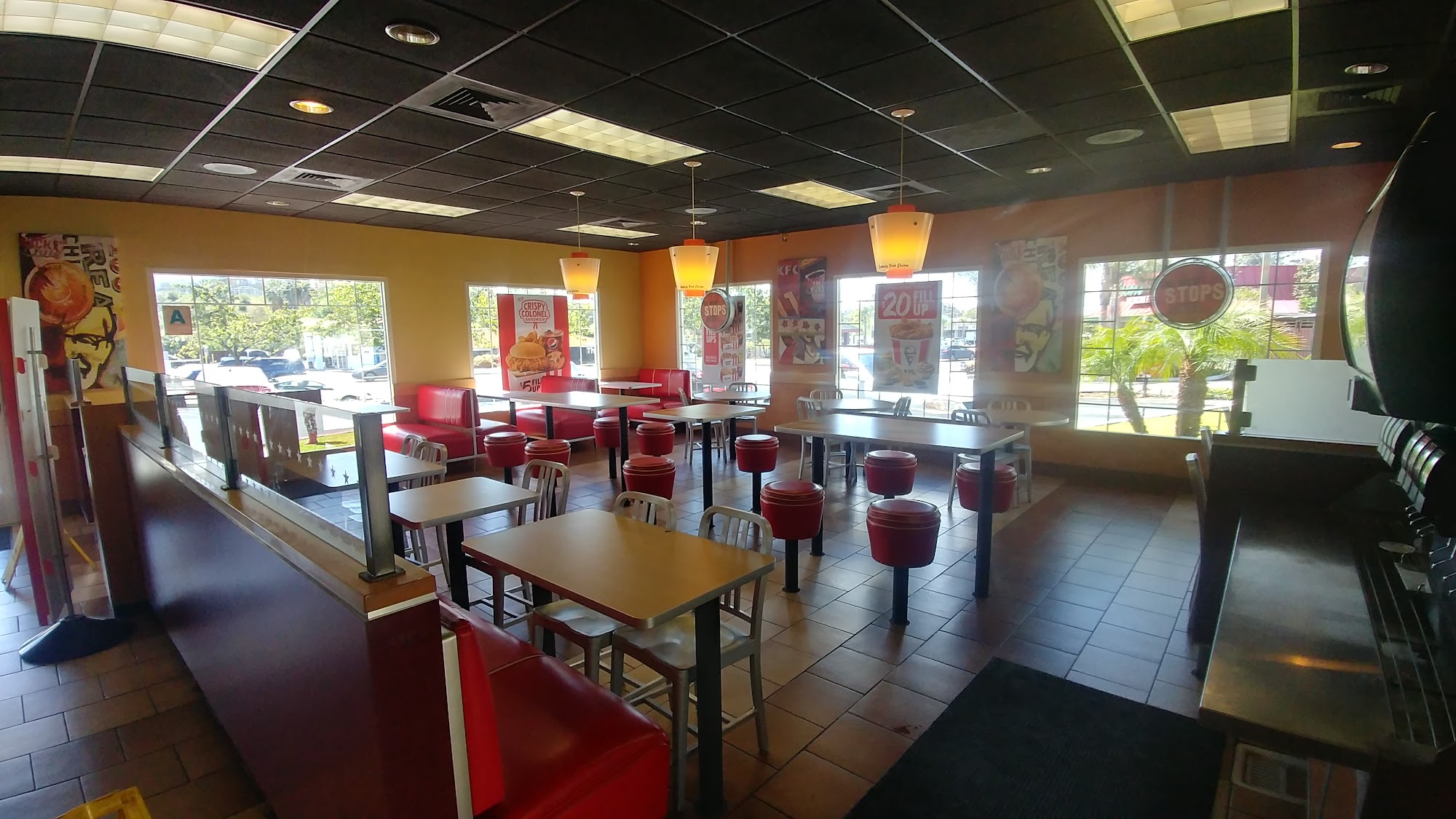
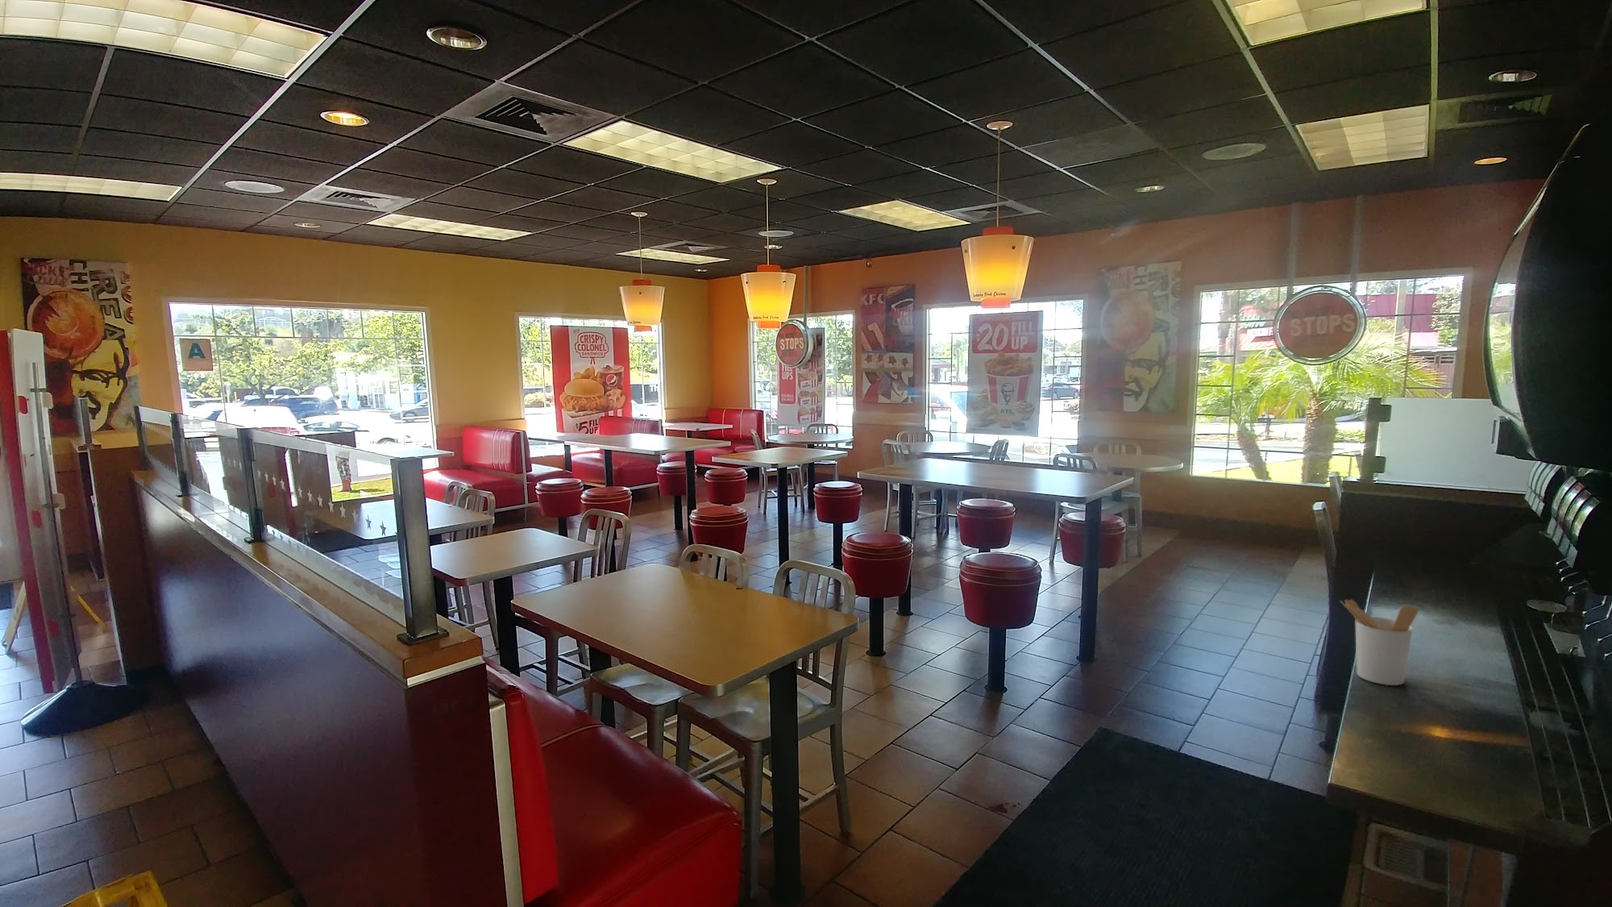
+ utensil holder [1339,599,1419,687]
